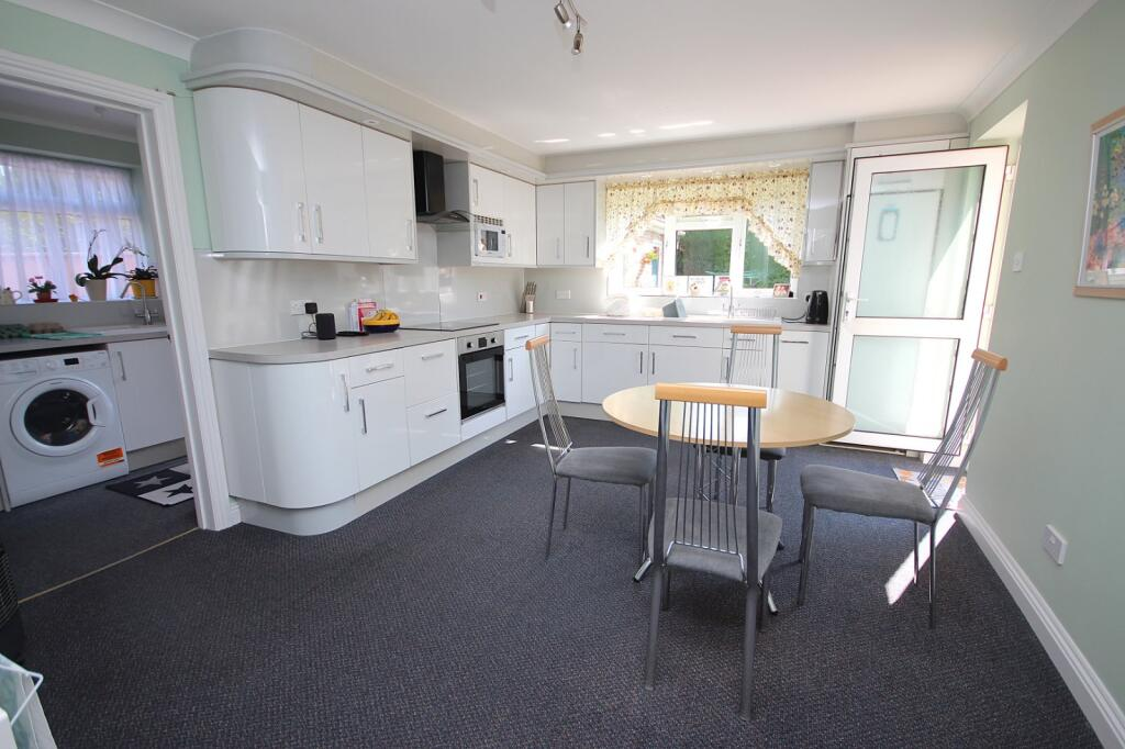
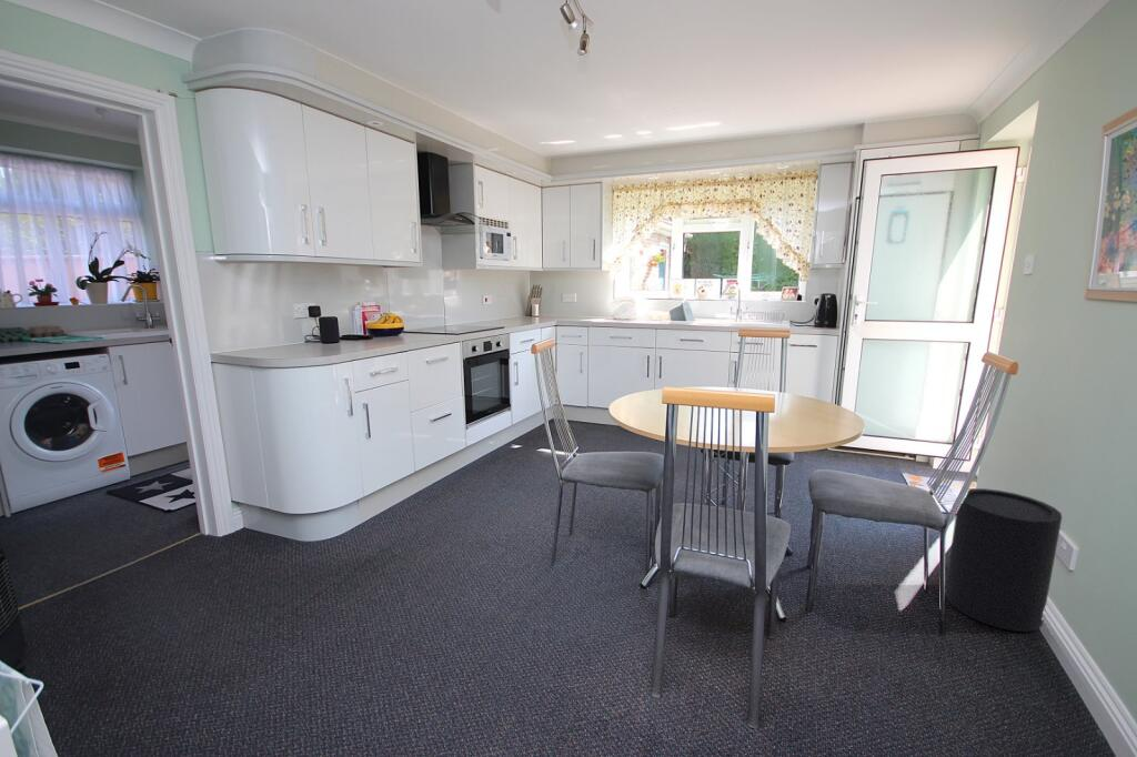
+ waste bin [944,487,1063,633]
